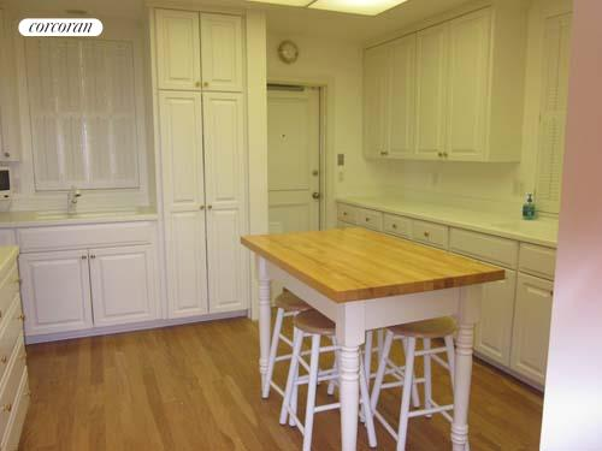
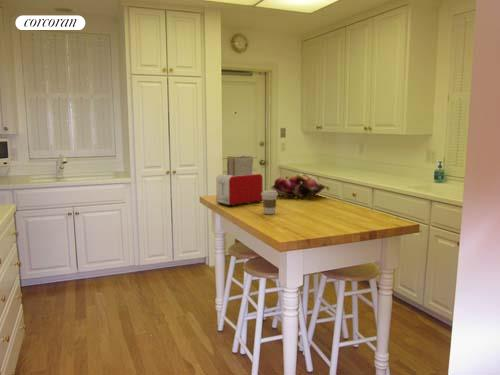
+ fruit basket [270,173,327,200]
+ toaster [215,155,264,208]
+ coffee cup [261,189,278,215]
